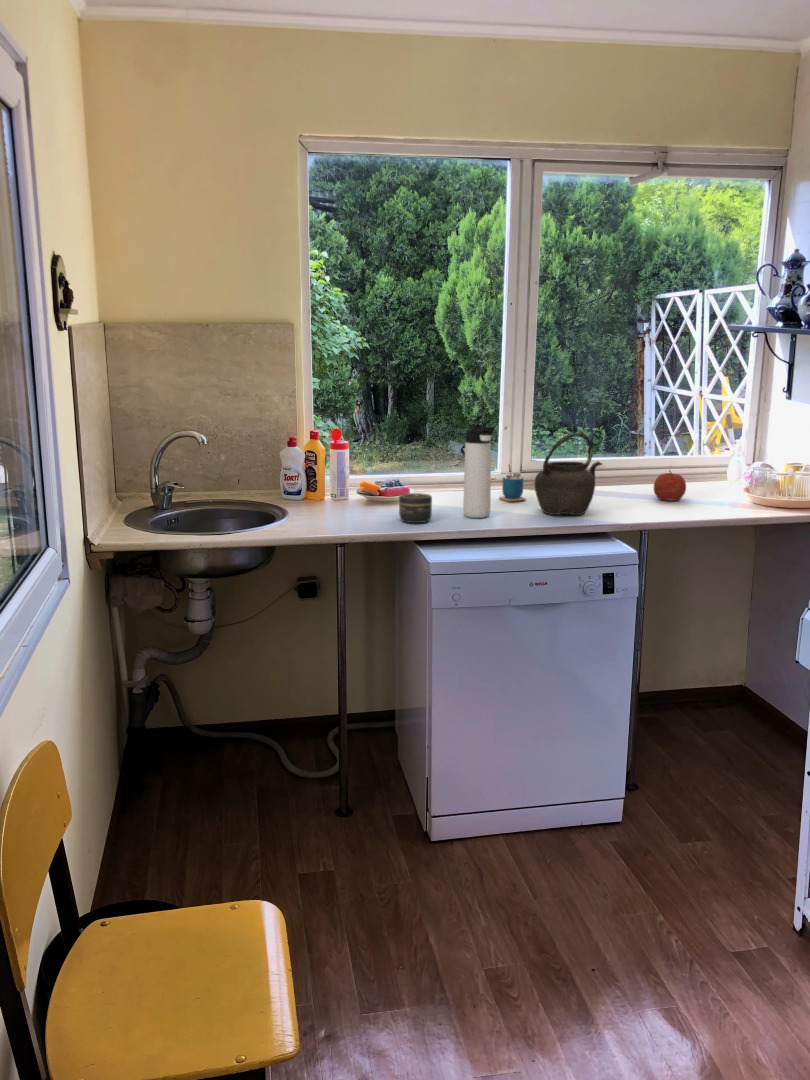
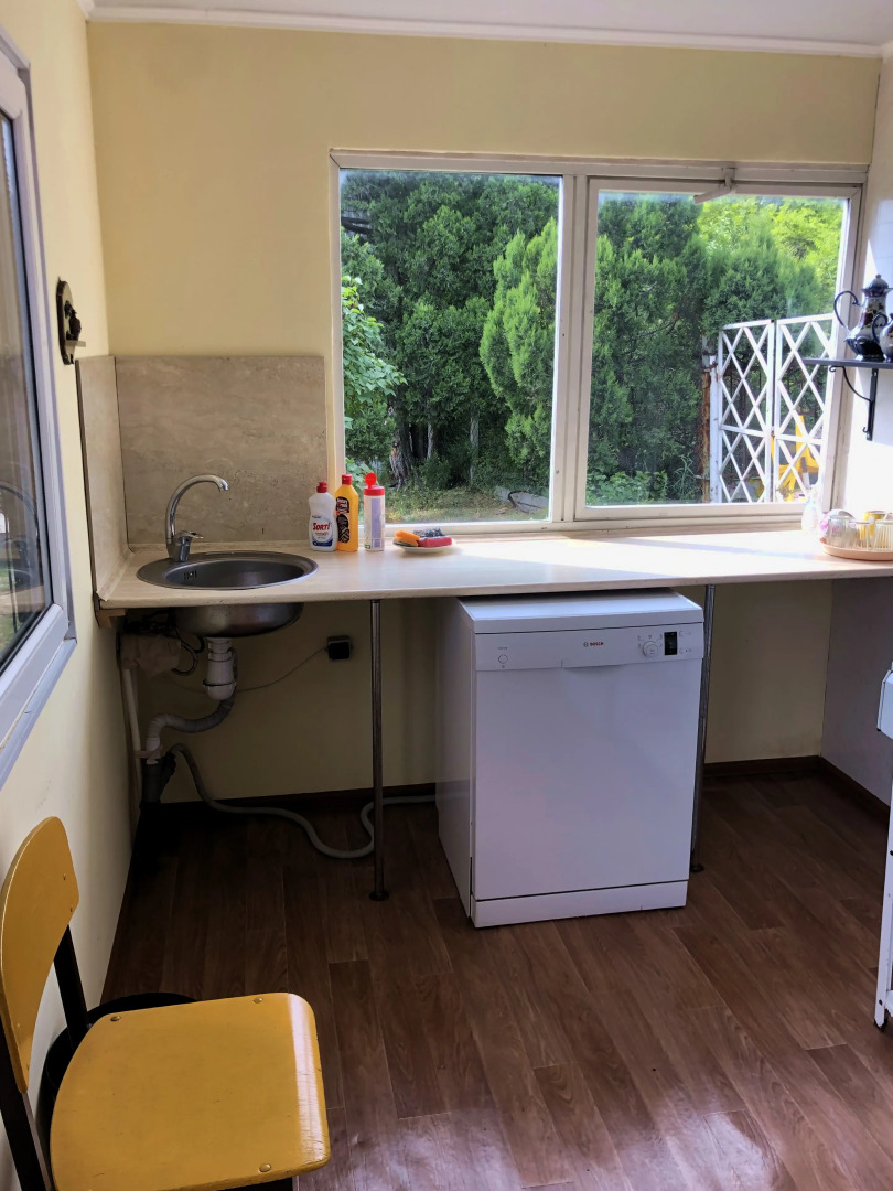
- thermos bottle [462,424,496,519]
- jar [398,492,433,524]
- cup [498,463,527,502]
- kettle [534,432,603,516]
- fruit [653,469,687,502]
